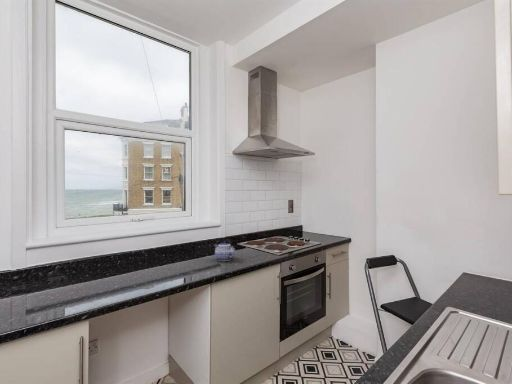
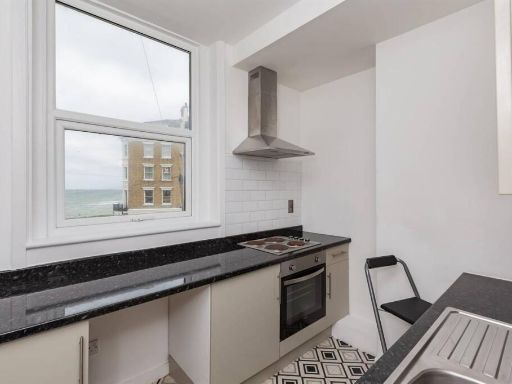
- teapot [214,240,236,262]
